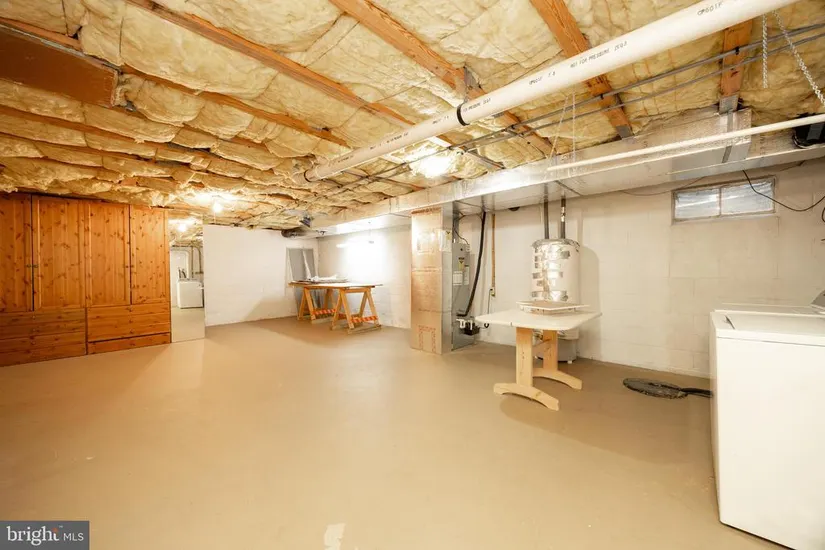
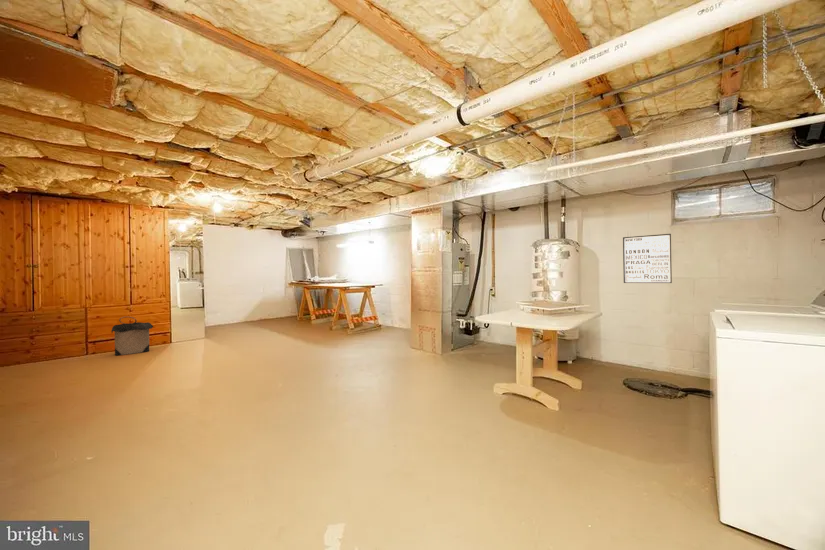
+ wall art [622,233,673,284]
+ laundry hamper [111,315,154,356]
